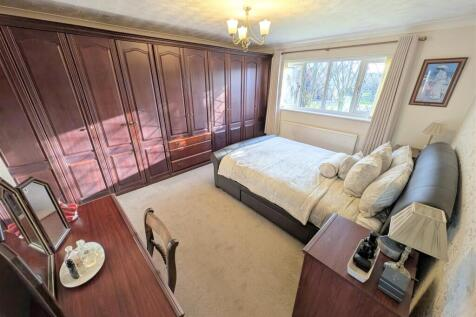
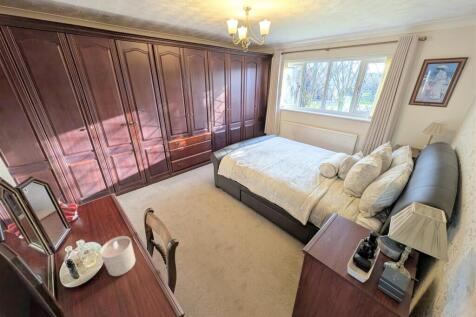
+ candle [99,235,136,277]
